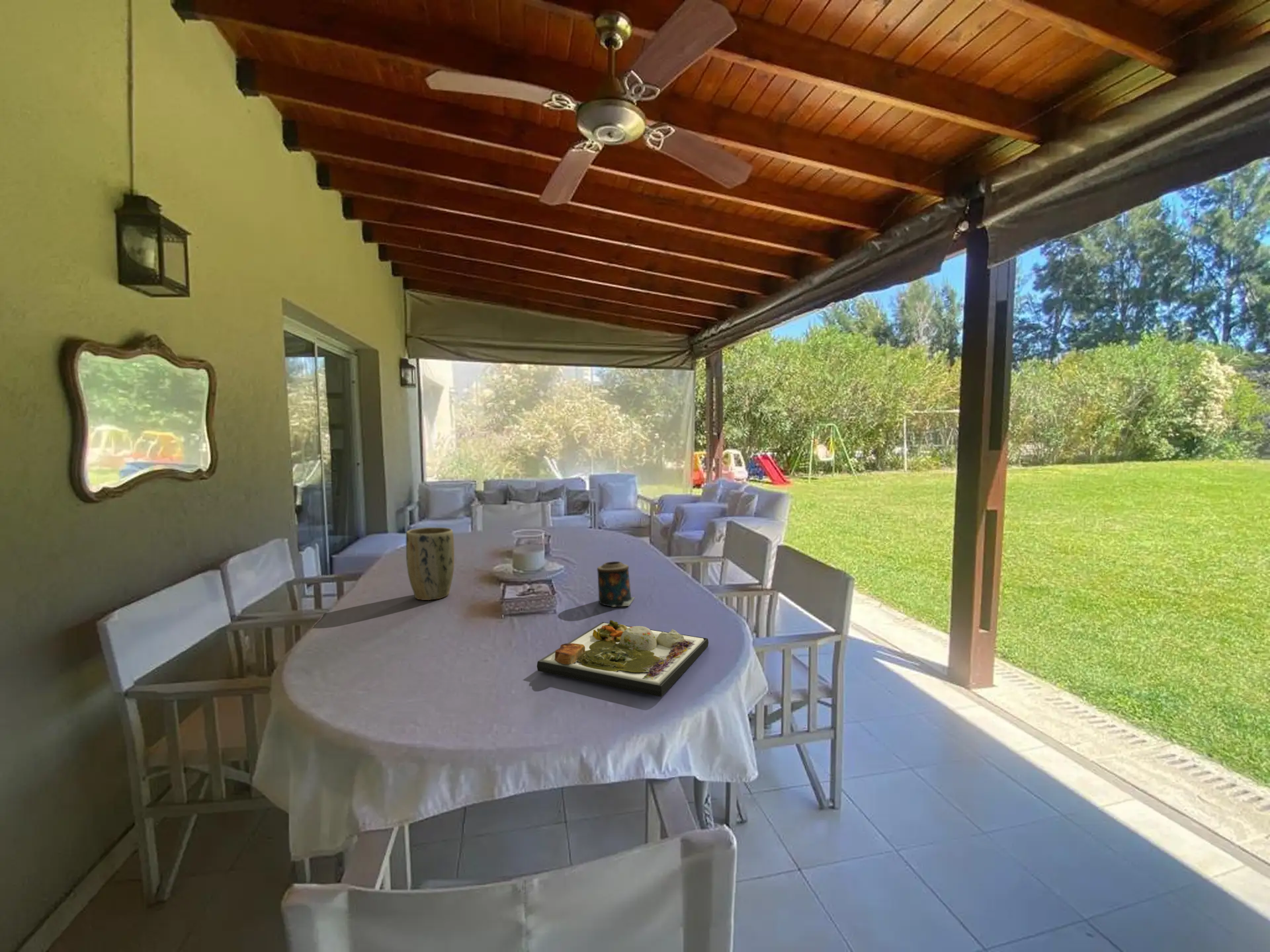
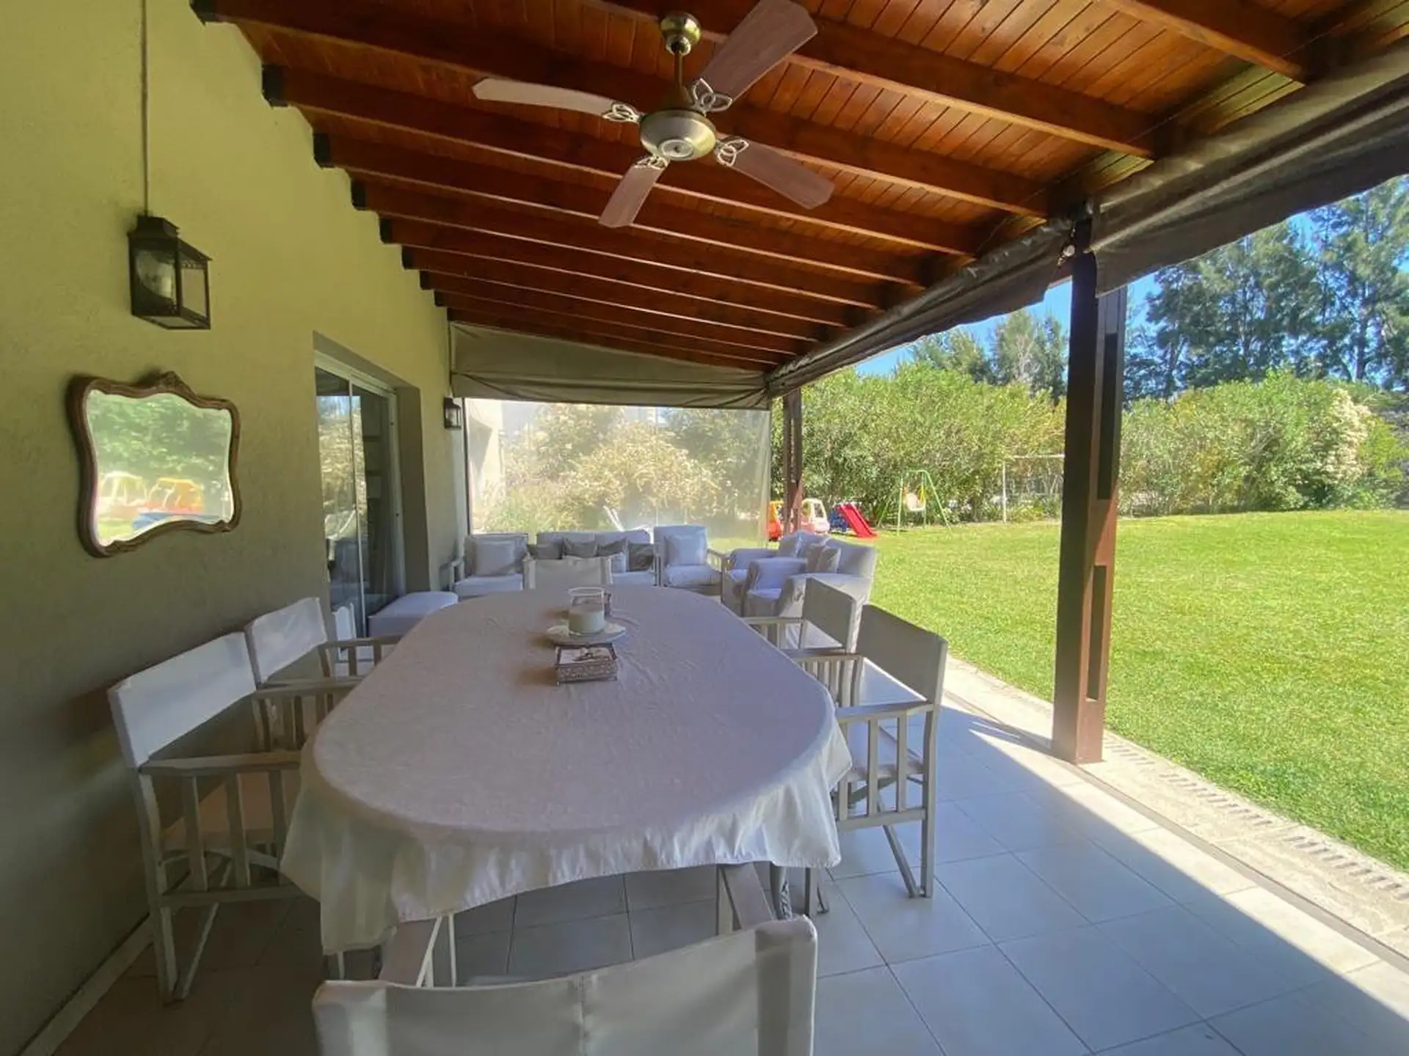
- dinner plate [536,619,709,697]
- candle [597,561,636,608]
- plant pot [405,527,455,601]
